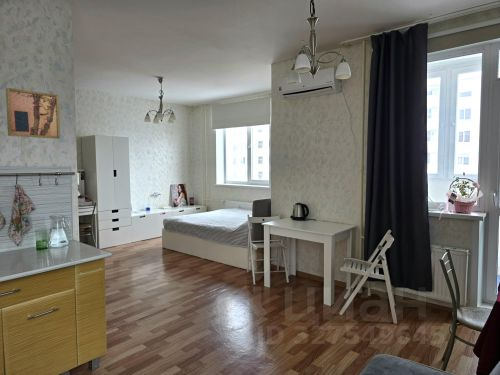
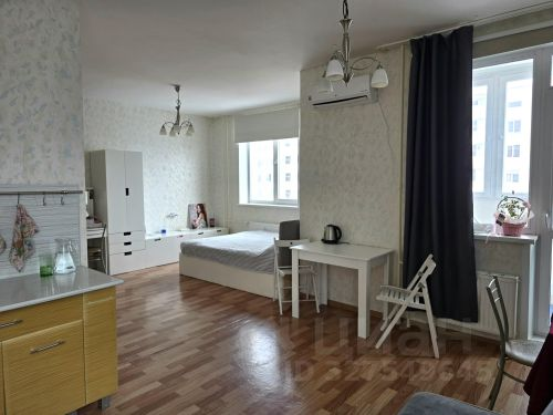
- wall art [5,87,61,140]
